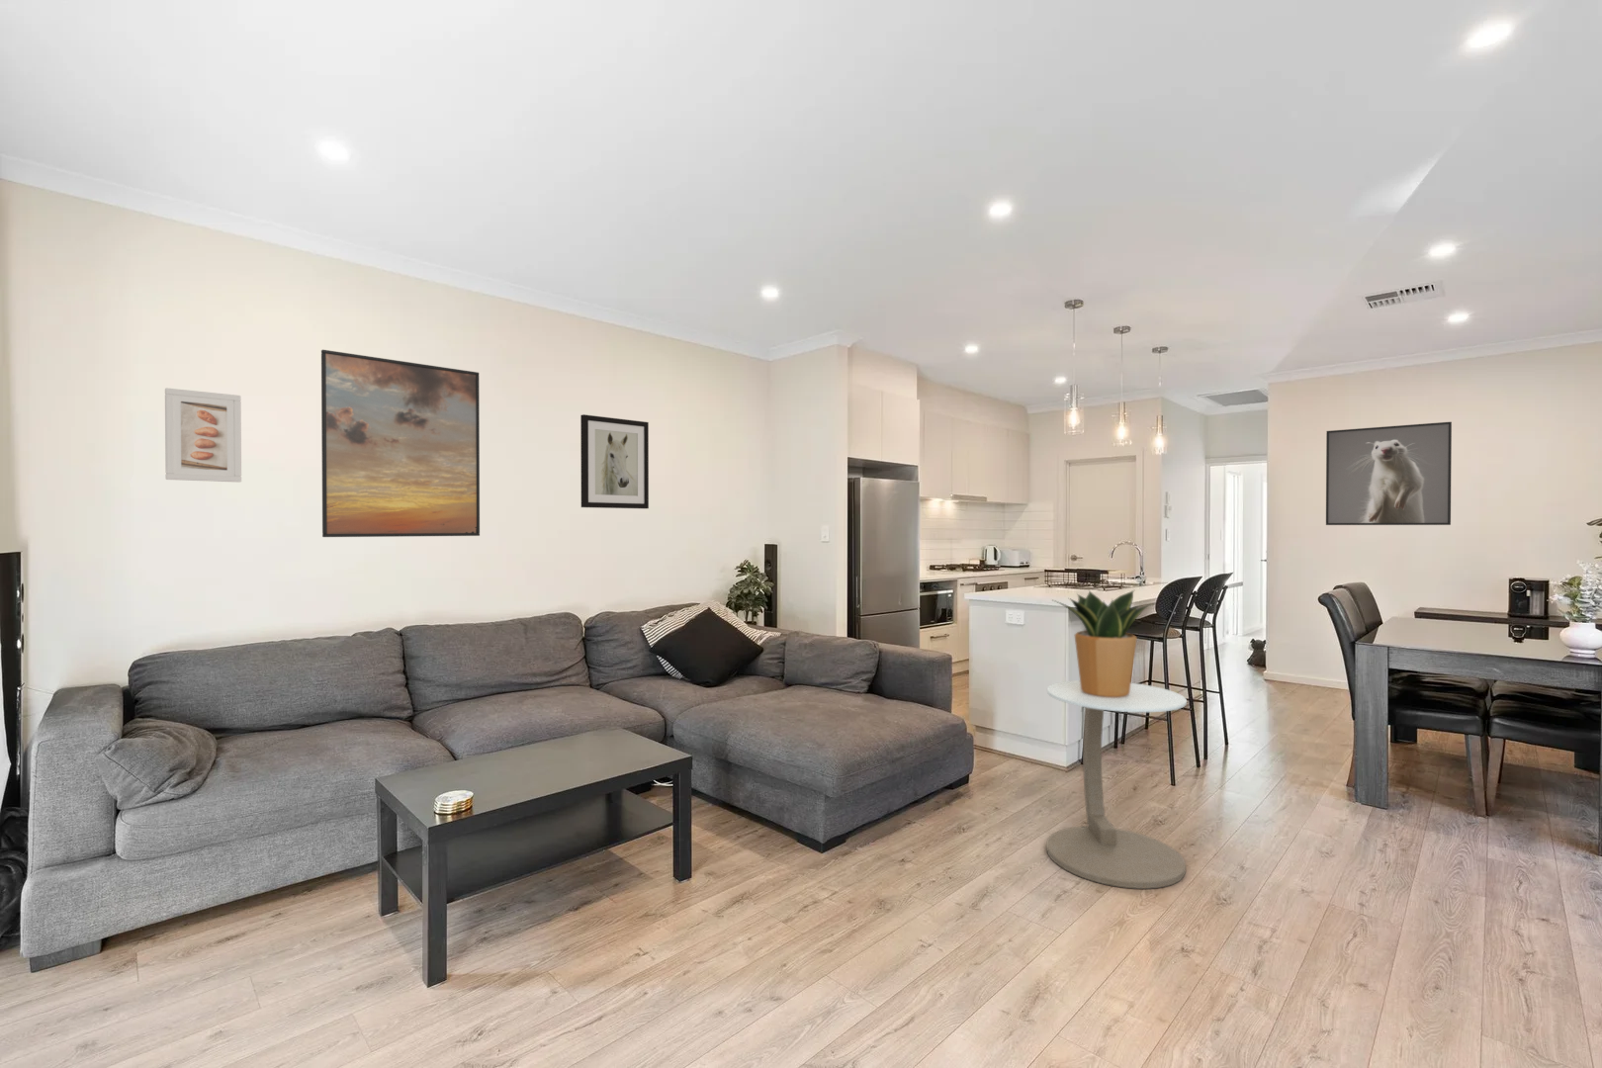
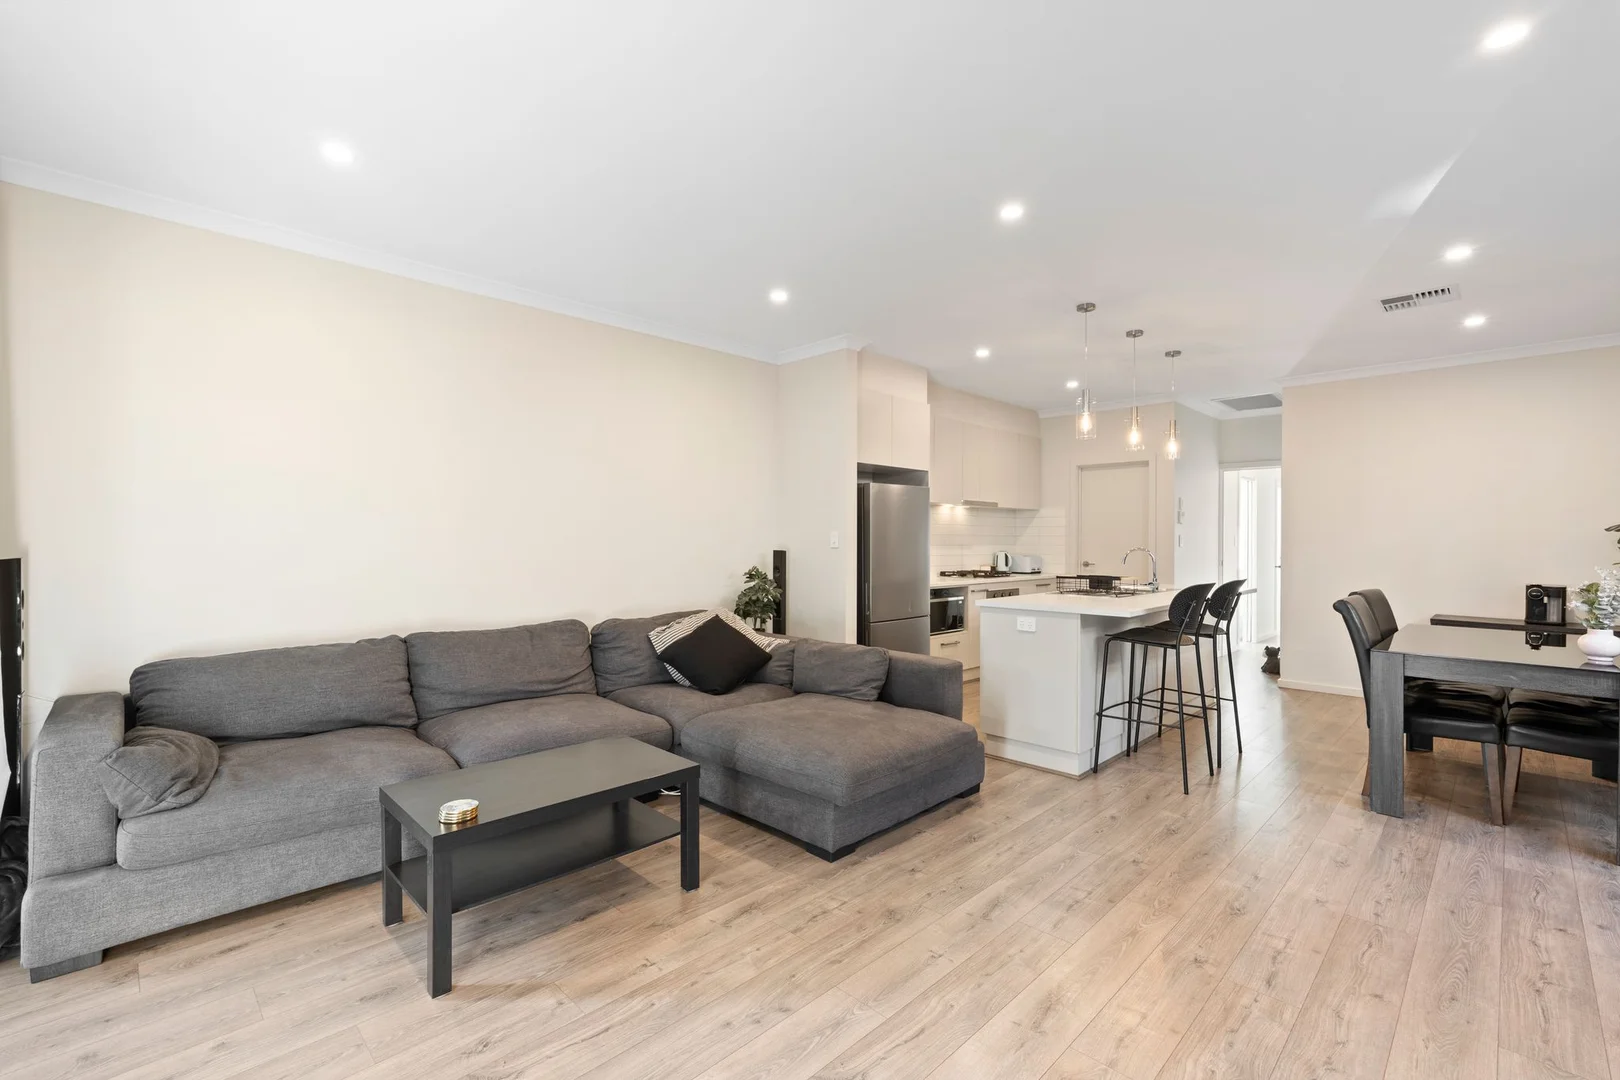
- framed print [321,349,480,538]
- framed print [1325,421,1453,526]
- side table [1045,679,1187,890]
- wall art [579,414,650,509]
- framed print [164,386,242,483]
- potted plant [1050,589,1157,697]
